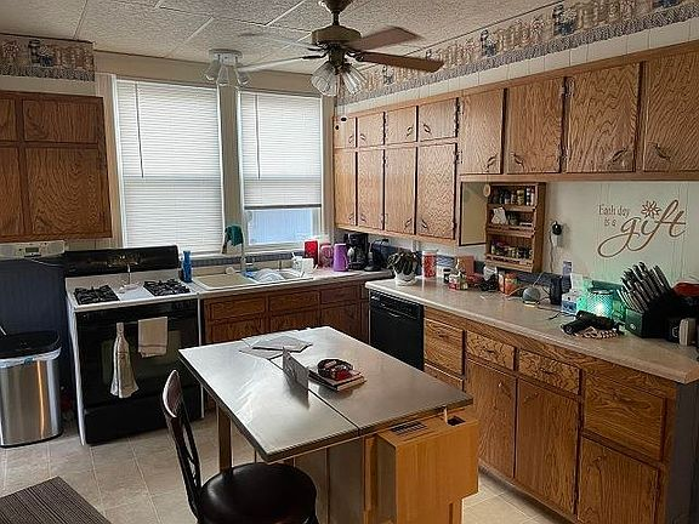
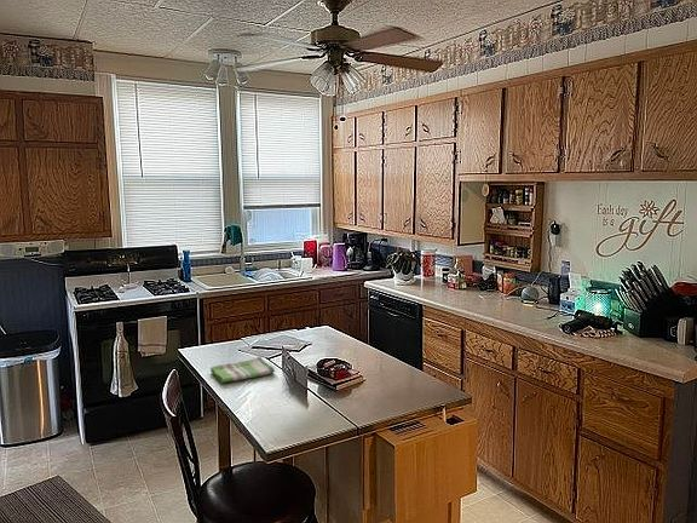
+ dish towel [209,356,276,384]
